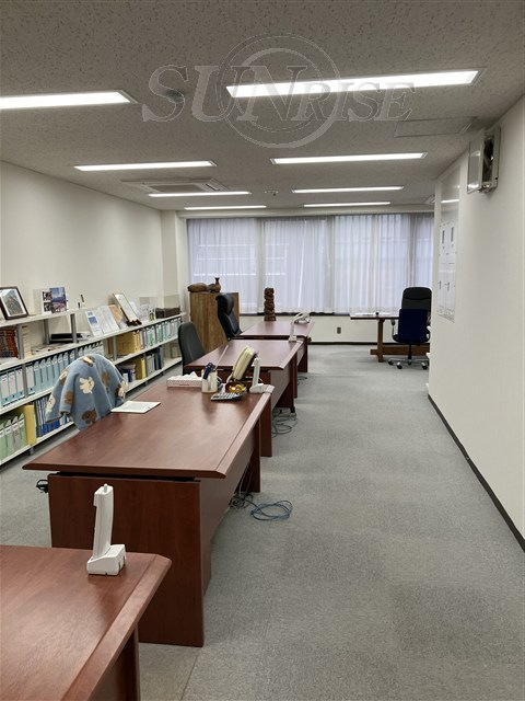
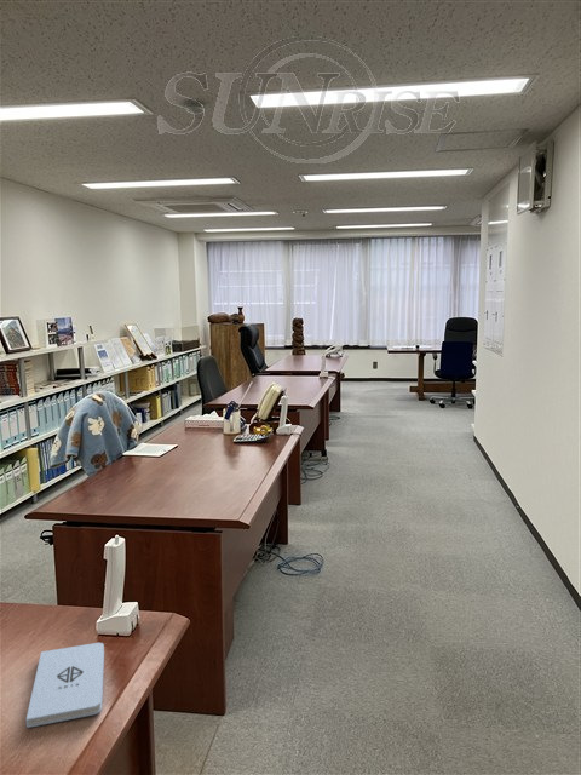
+ notepad [25,642,105,729]
